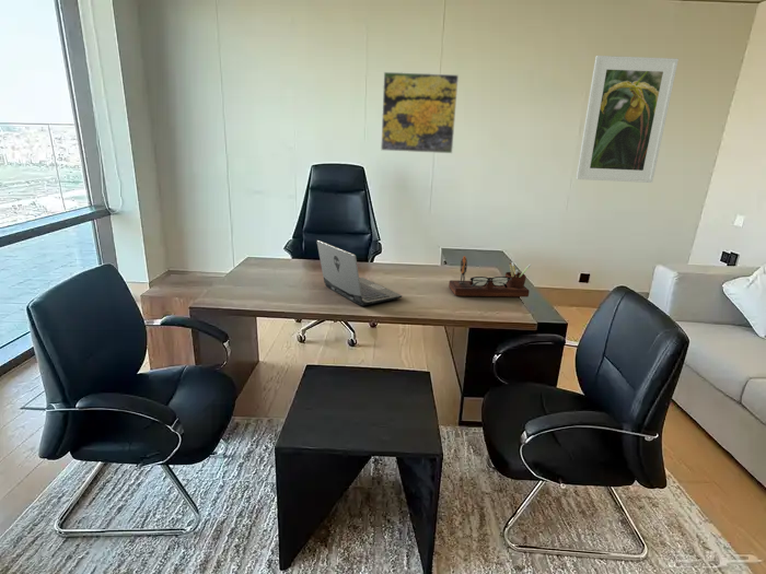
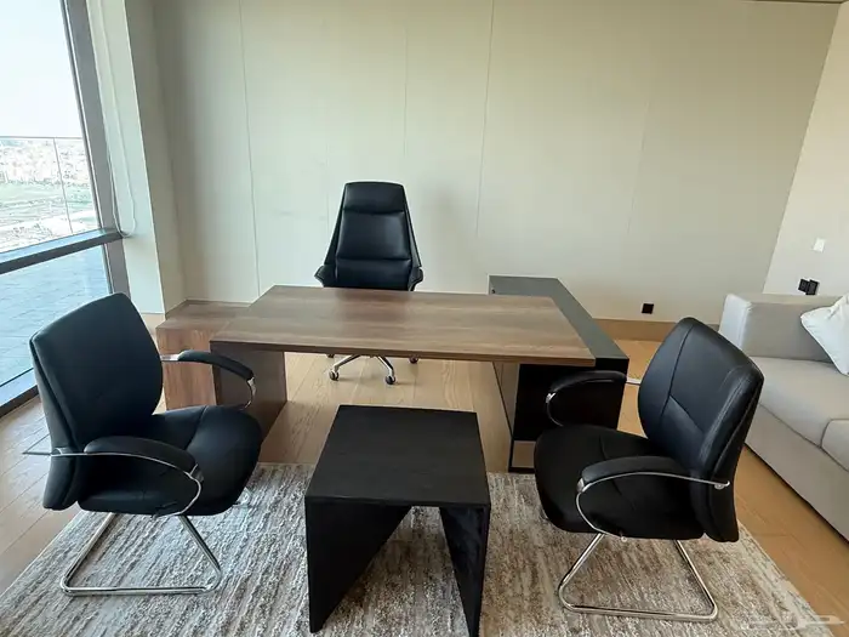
- laptop [316,239,403,306]
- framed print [574,55,680,184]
- desk organizer [448,255,532,298]
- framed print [380,71,460,154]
